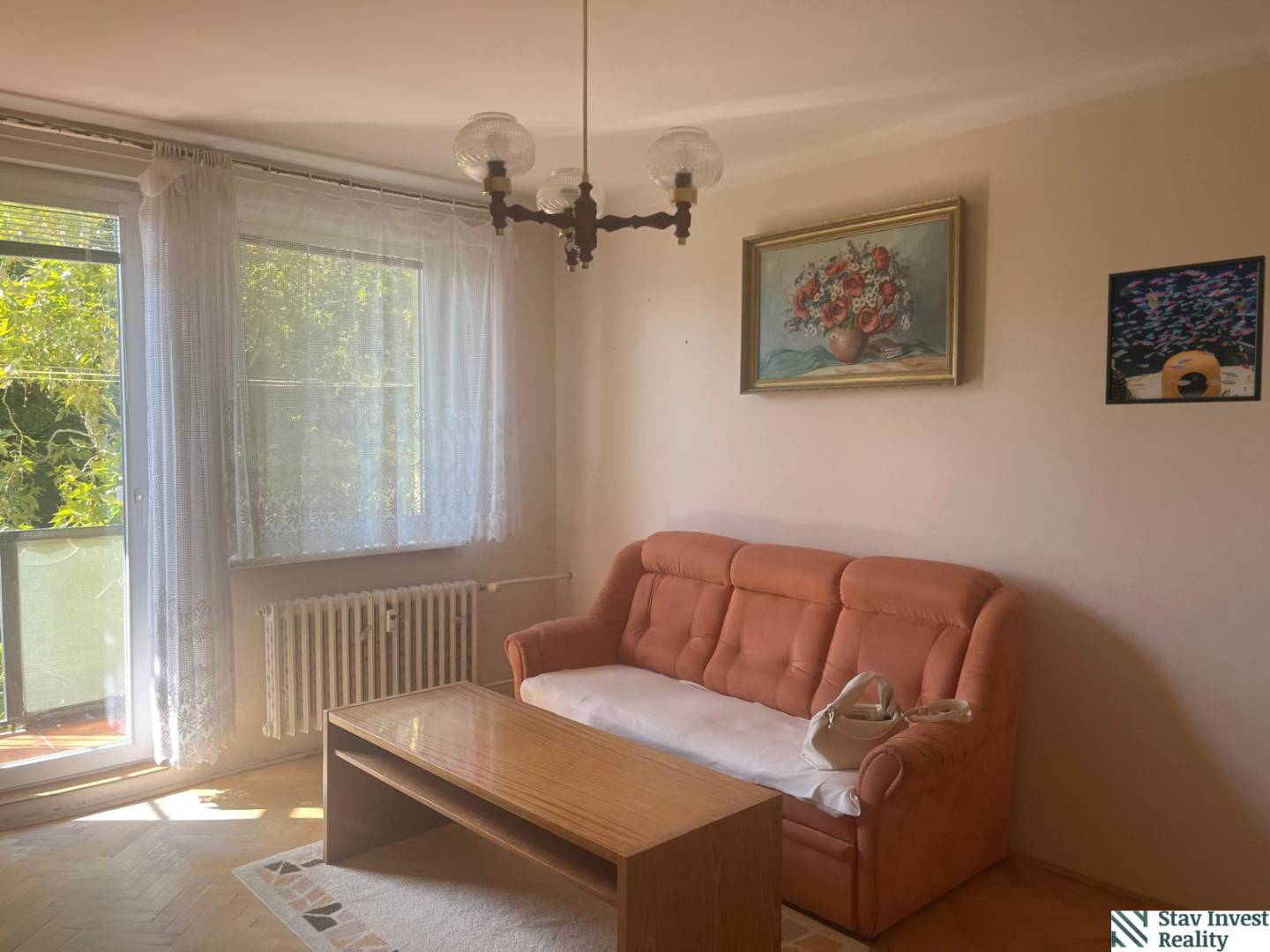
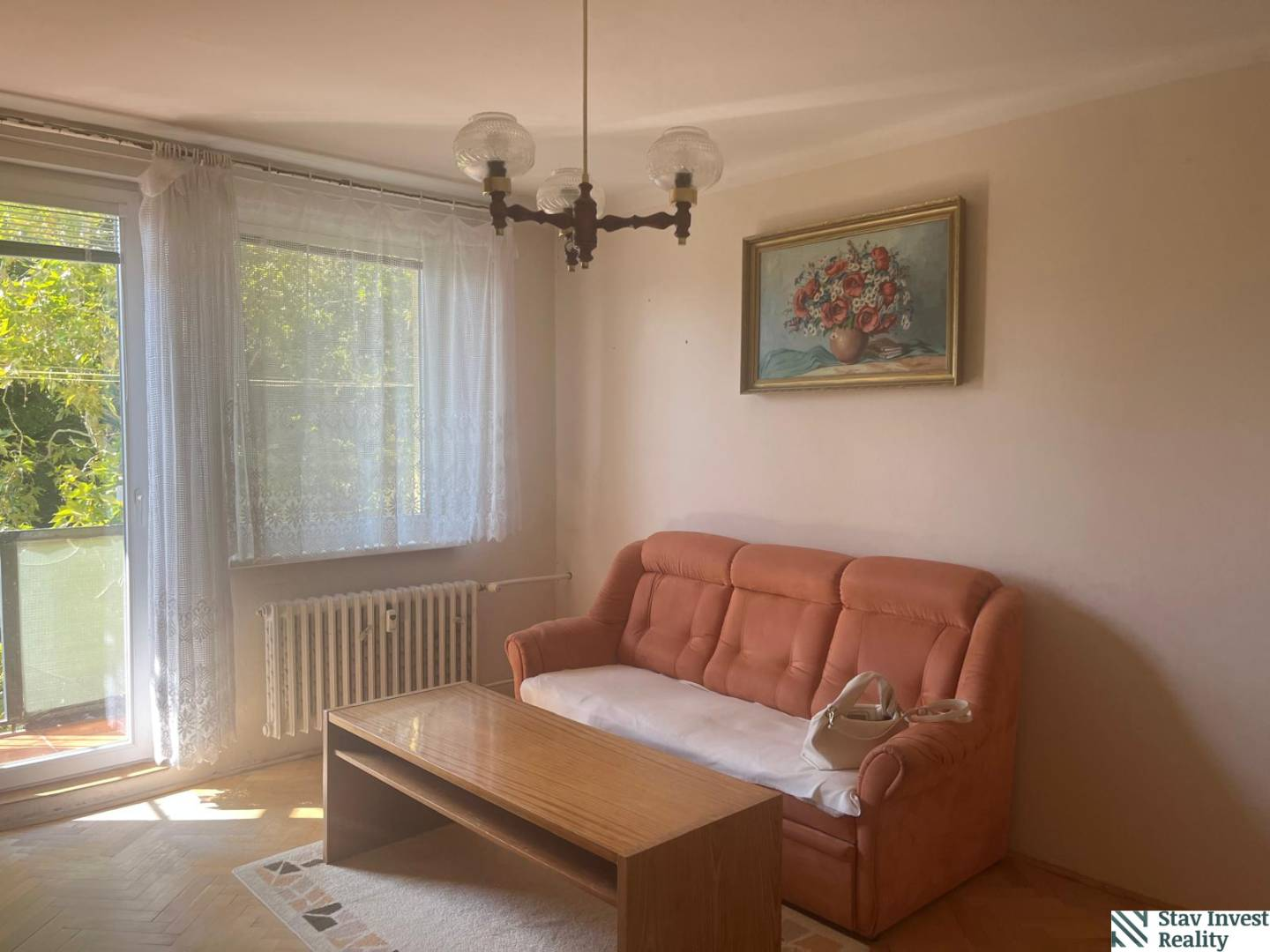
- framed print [1104,255,1266,405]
